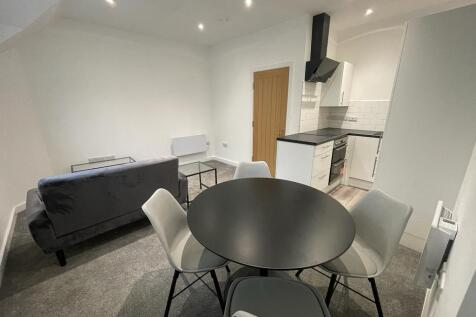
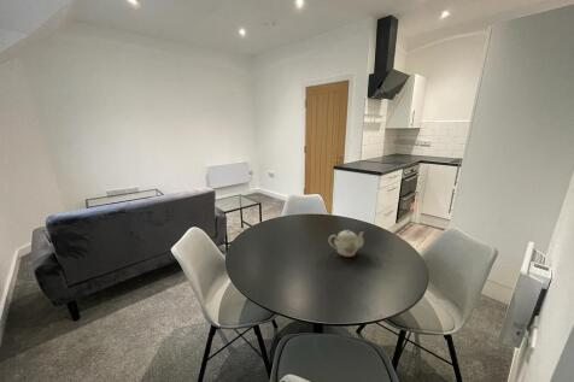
+ teapot [328,229,365,258]
